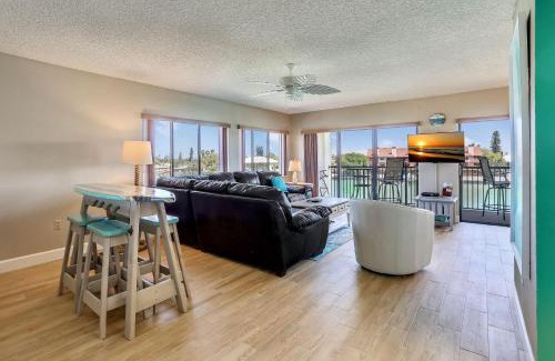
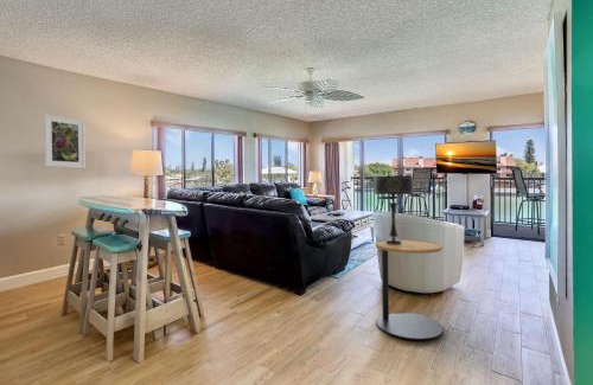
+ side table [375,238,445,341]
+ table lamp [374,174,414,244]
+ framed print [43,114,87,169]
